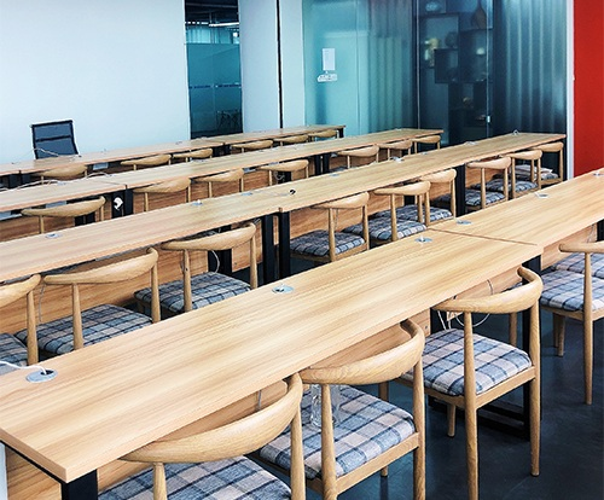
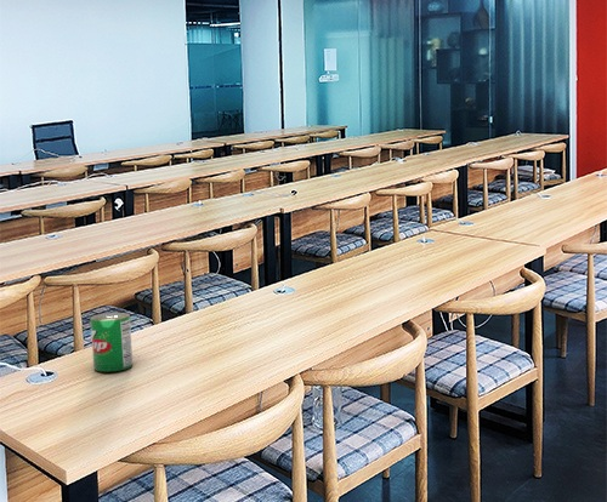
+ can [90,312,134,372]
